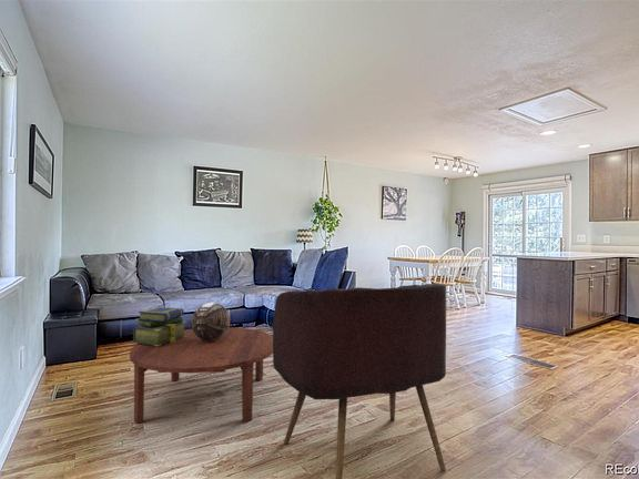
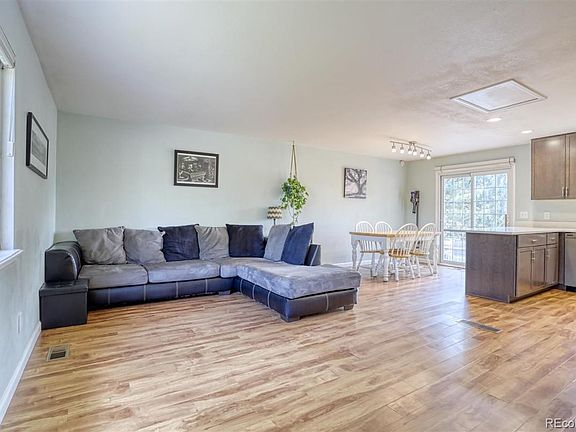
- armchair [272,283,447,479]
- coffee table [129,326,273,425]
- decorative bowl [191,302,231,340]
- stack of books [132,306,186,346]
